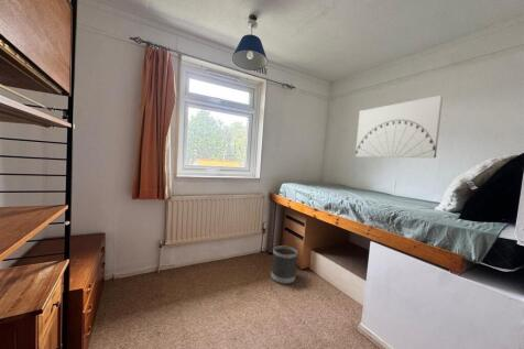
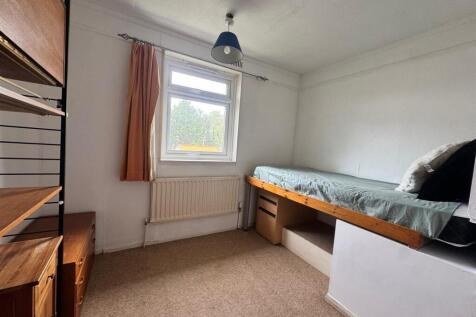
- wastebasket [270,244,298,285]
- wall art [354,95,444,159]
